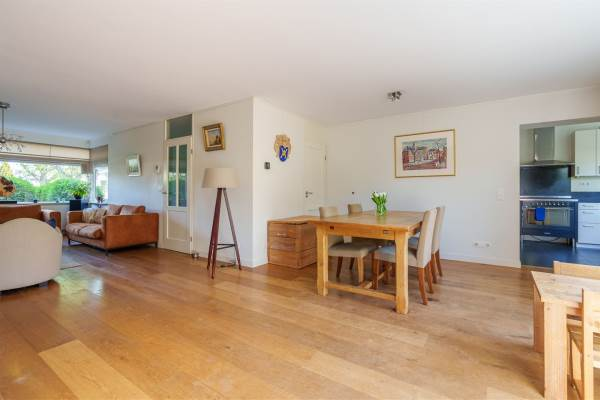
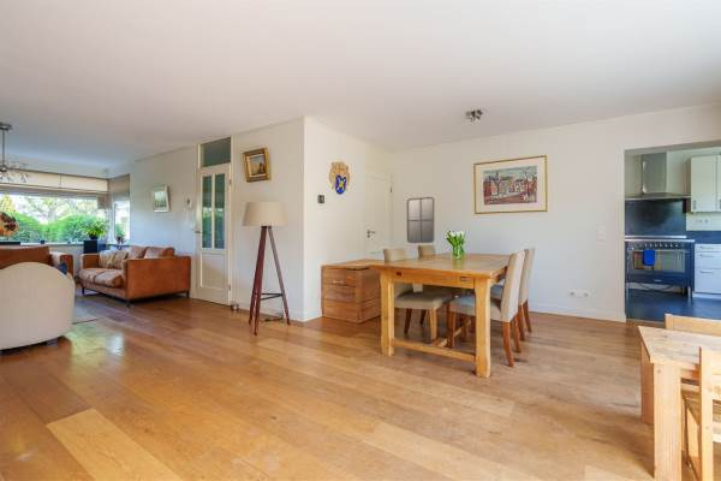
+ home mirror [406,196,435,244]
